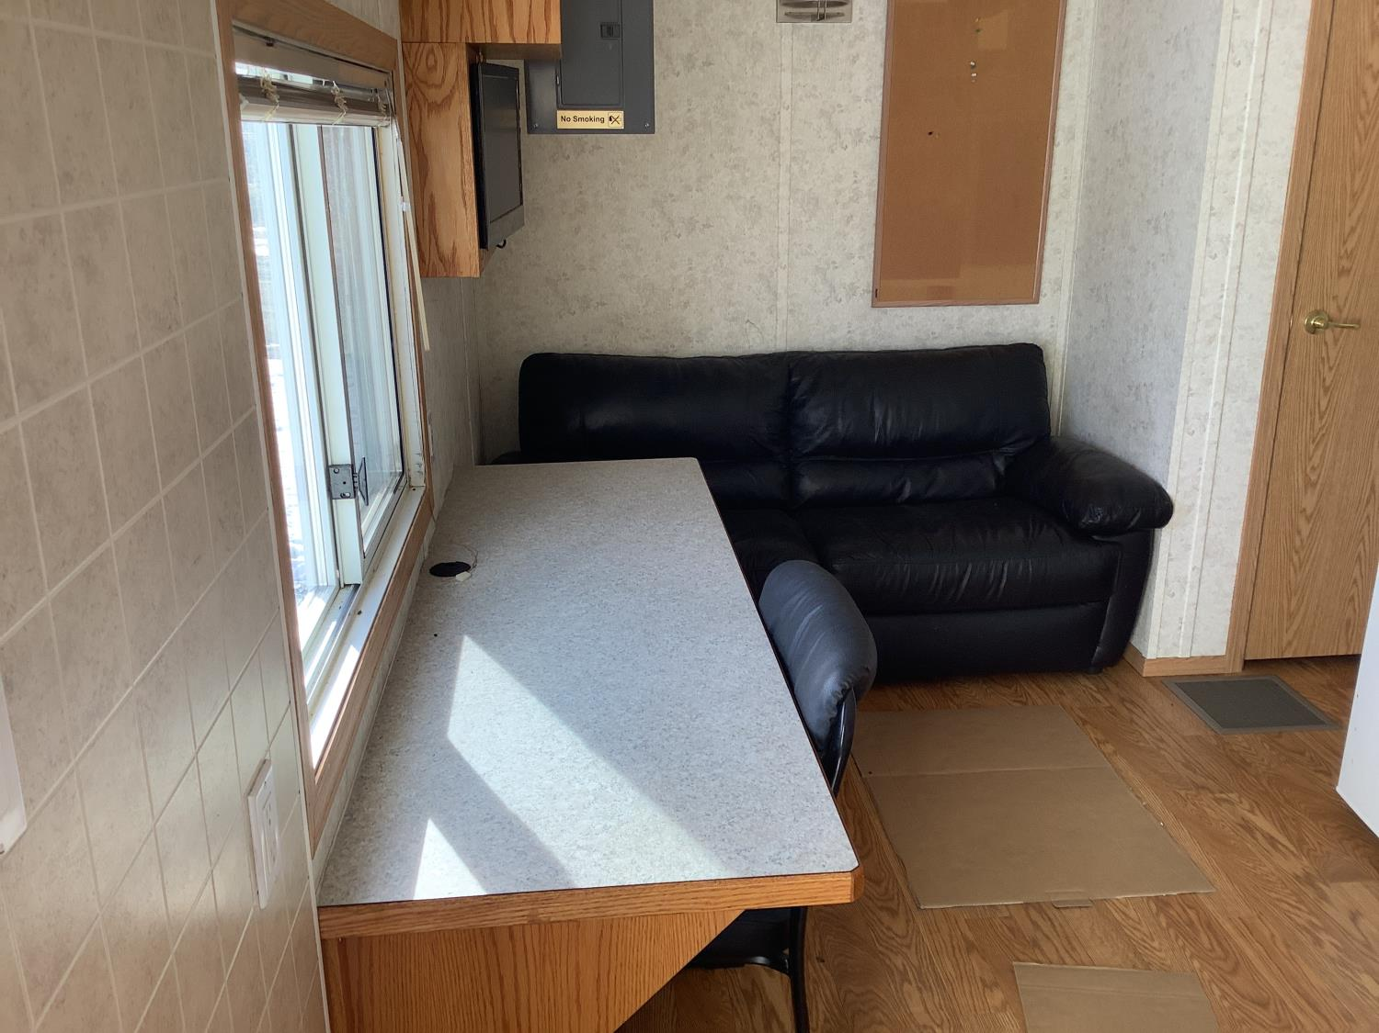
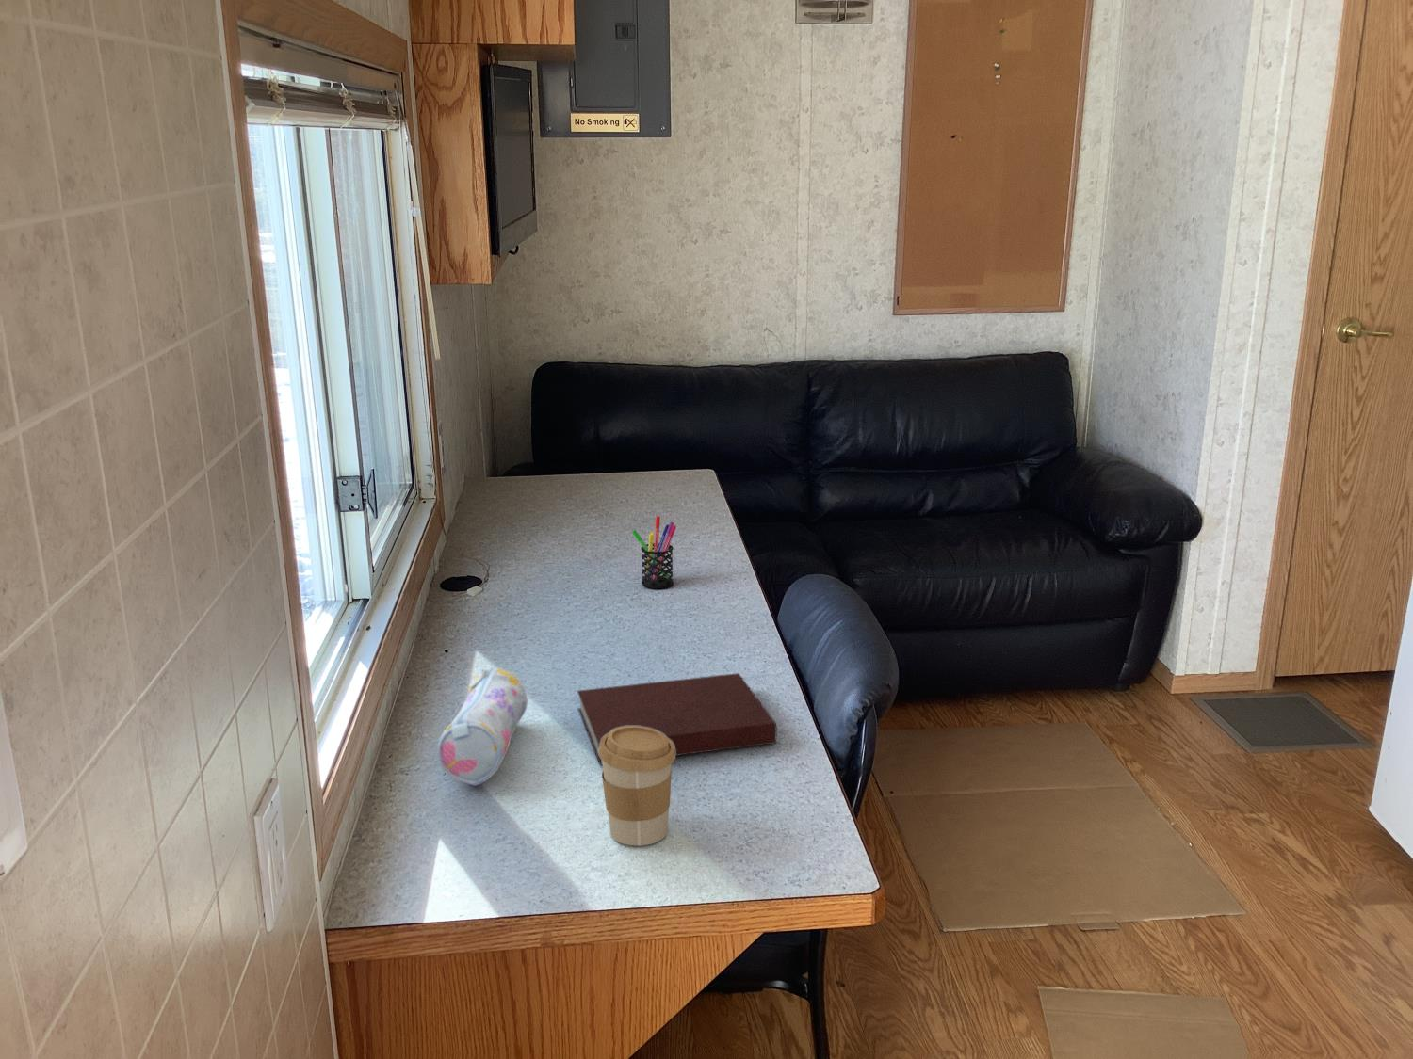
+ pencil case [436,666,528,786]
+ pen holder [631,515,678,590]
+ coffee cup [599,725,676,848]
+ notebook [576,672,778,766]
